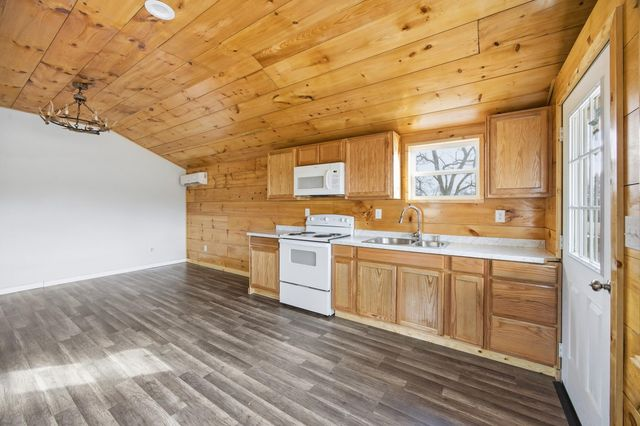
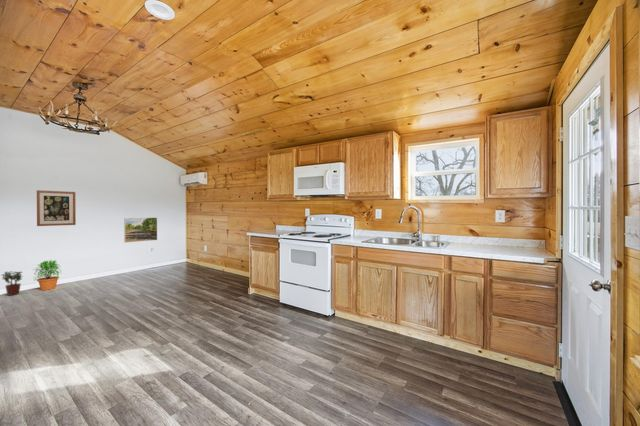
+ potted plant [0,270,23,297]
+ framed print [123,217,158,244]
+ potted plant [32,260,62,291]
+ wall art [36,189,77,227]
